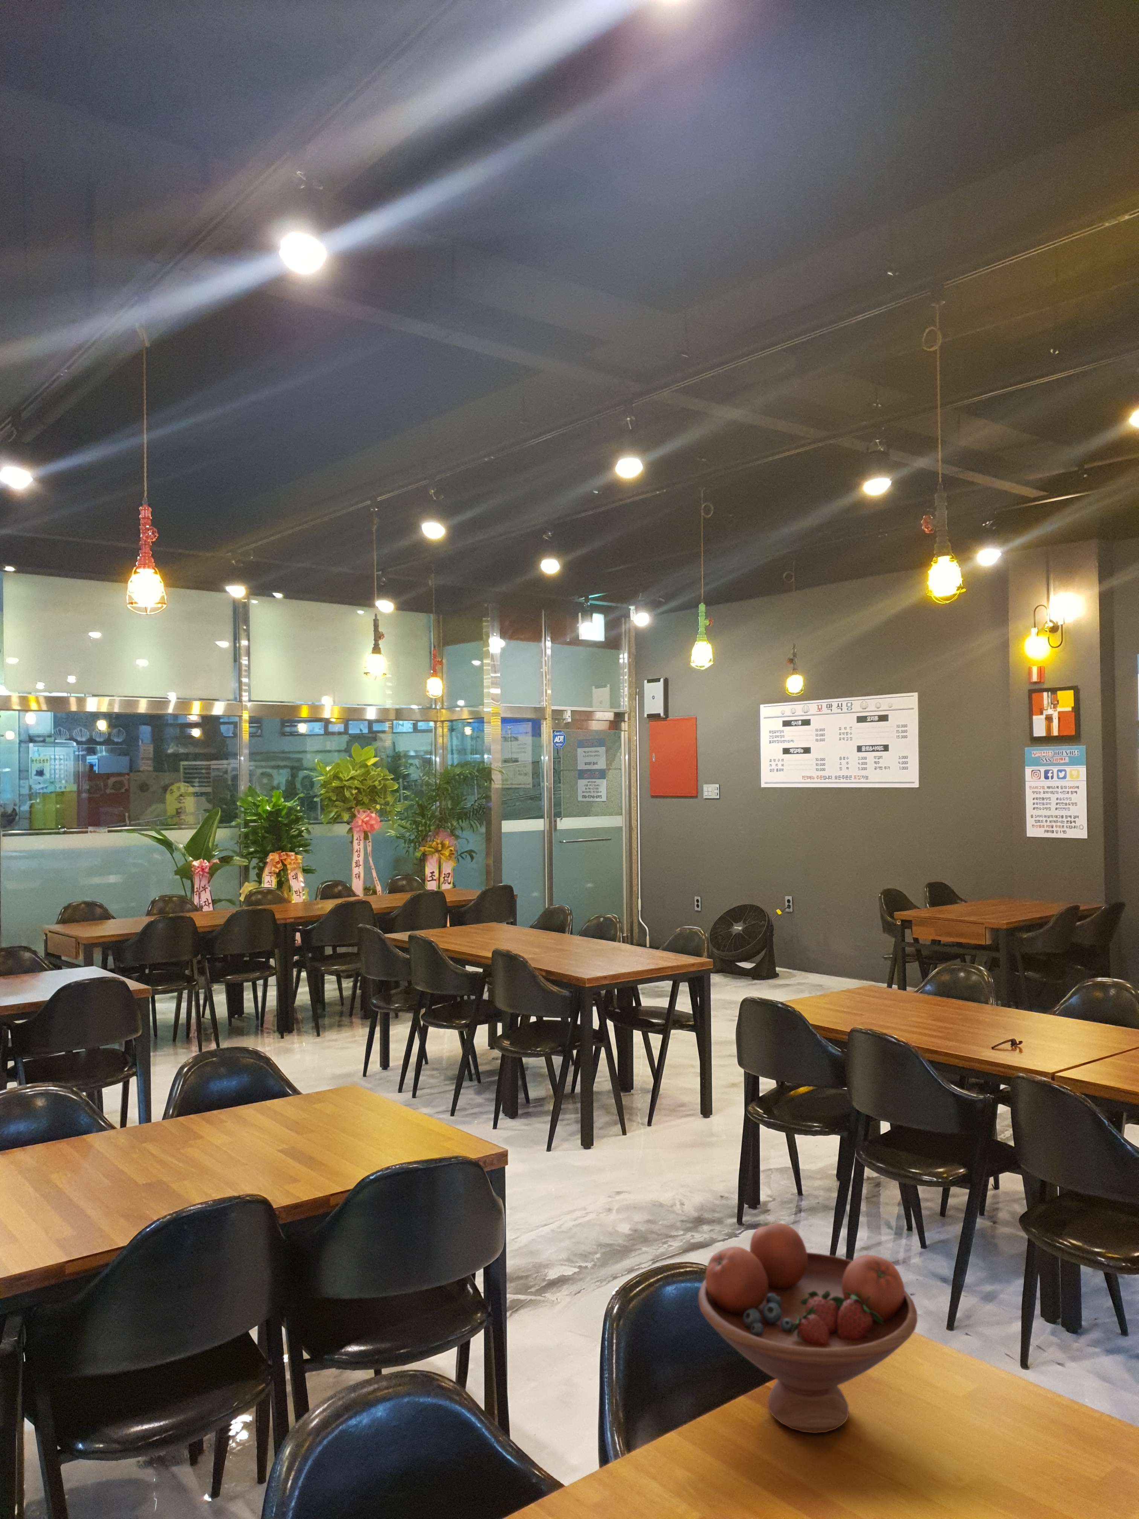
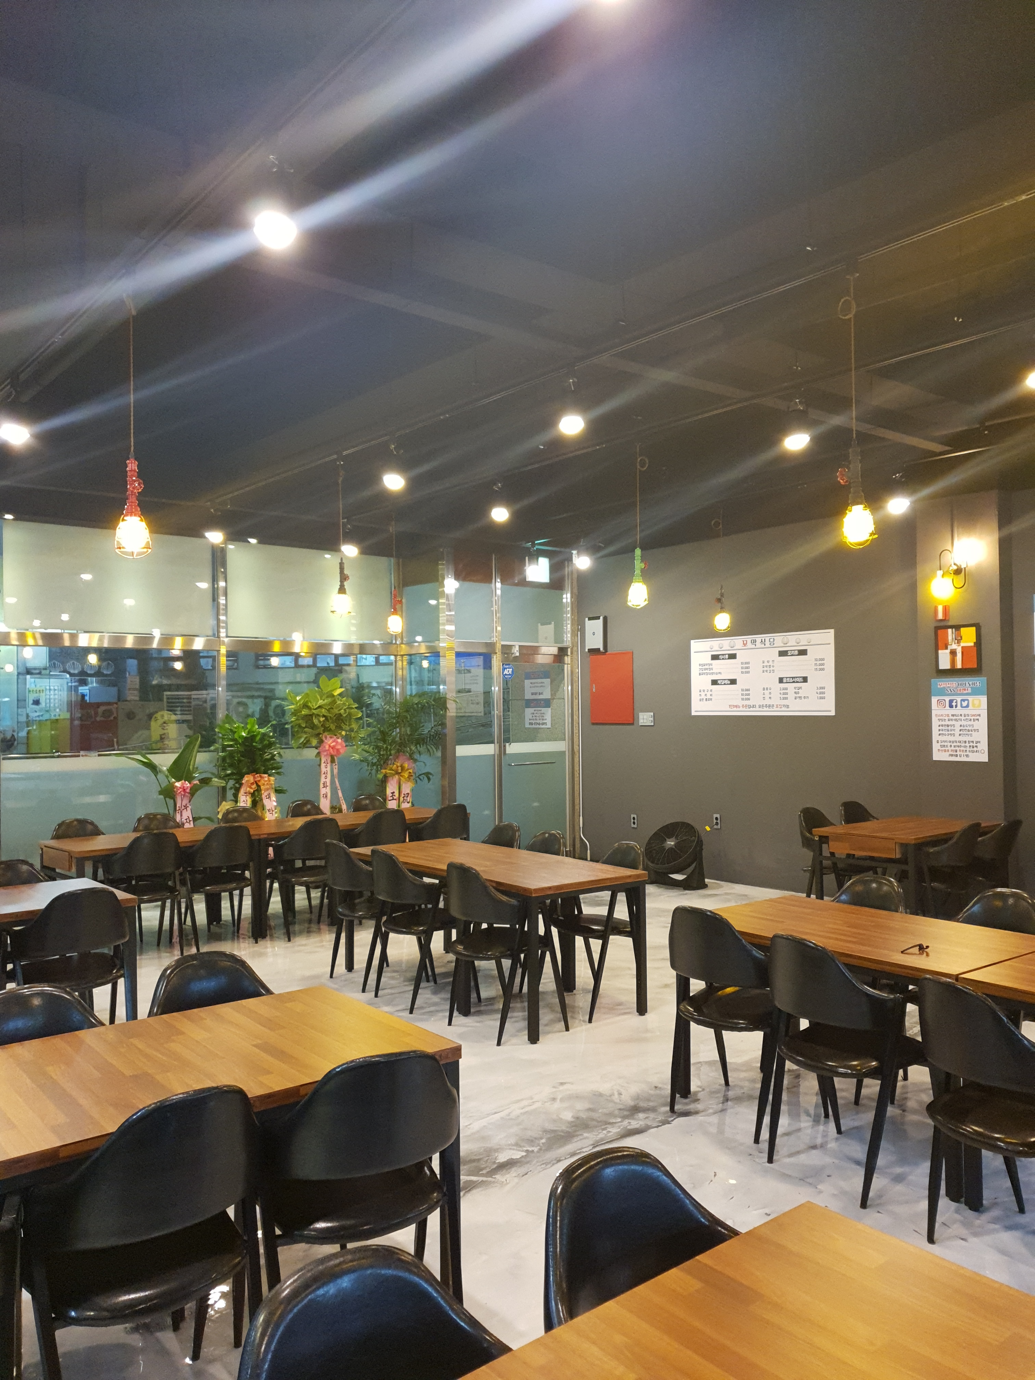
- fruit bowl [698,1222,918,1433]
